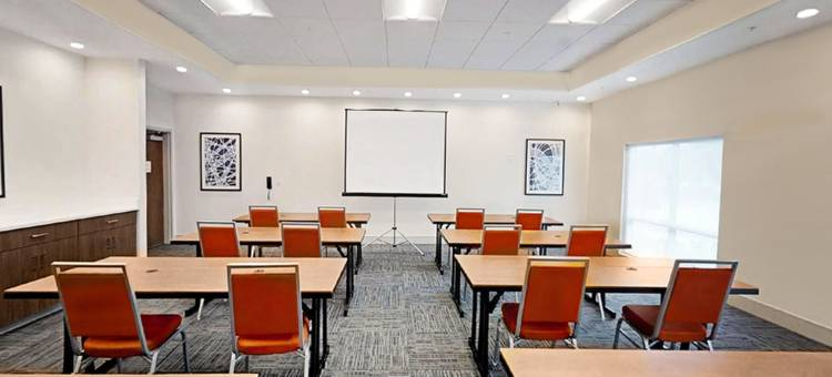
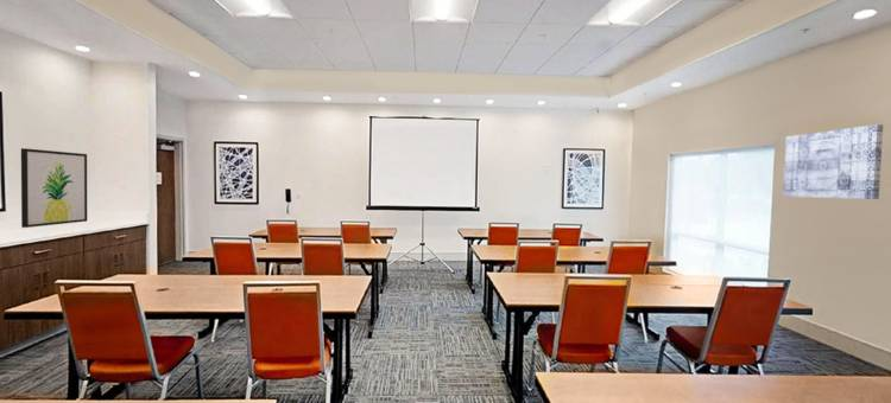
+ wall art [782,123,884,200]
+ wall art [20,147,88,229]
